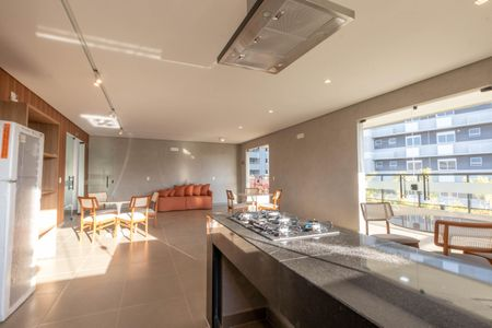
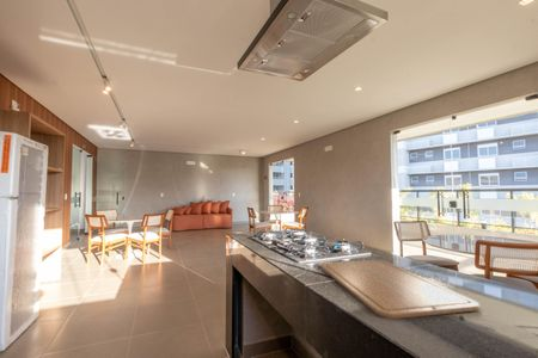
+ chopping board [319,259,482,320]
